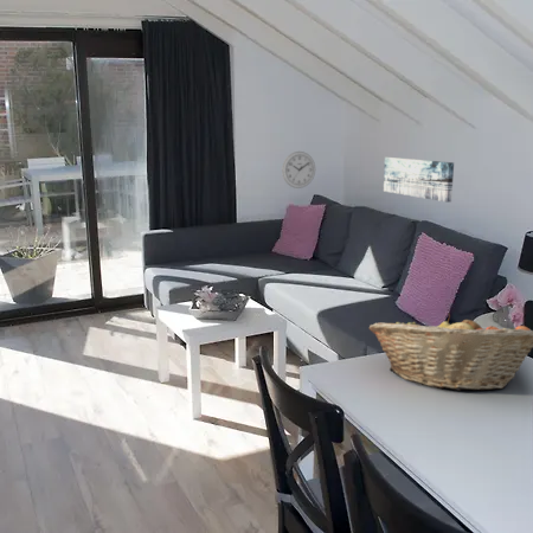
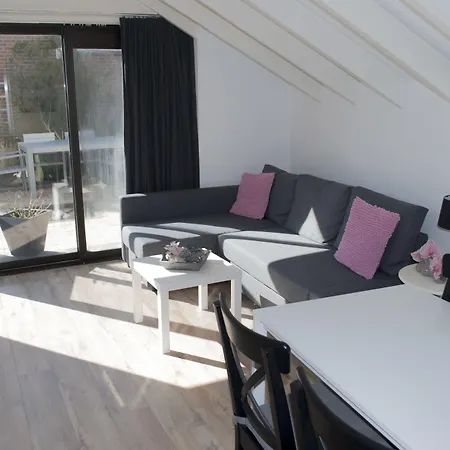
- wall clock [281,150,316,190]
- fruit basket [368,312,533,392]
- wall art [383,156,455,204]
